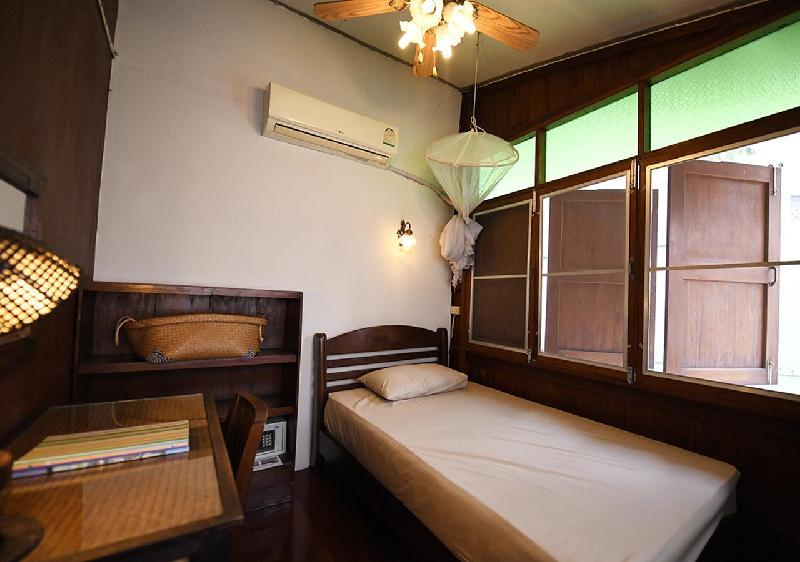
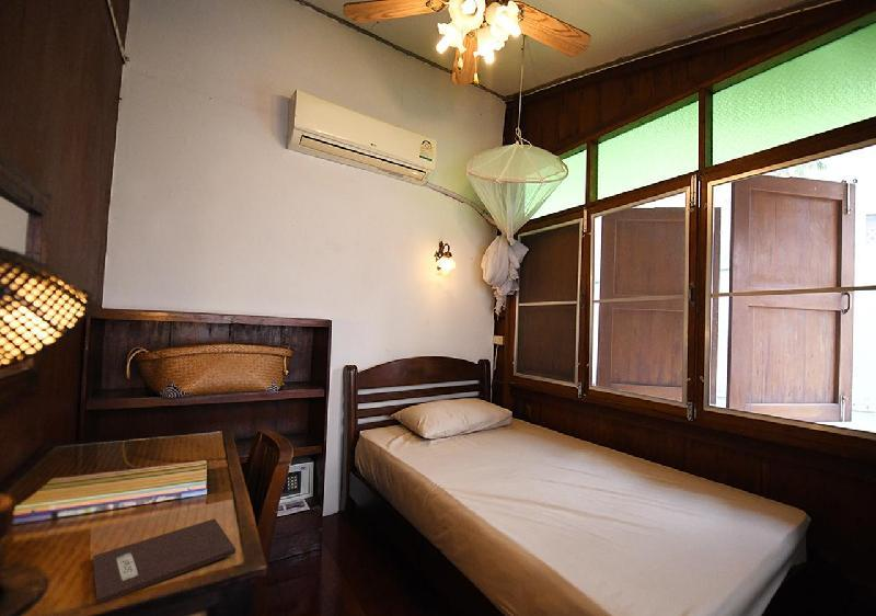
+ notebook [92,517,237,606]
